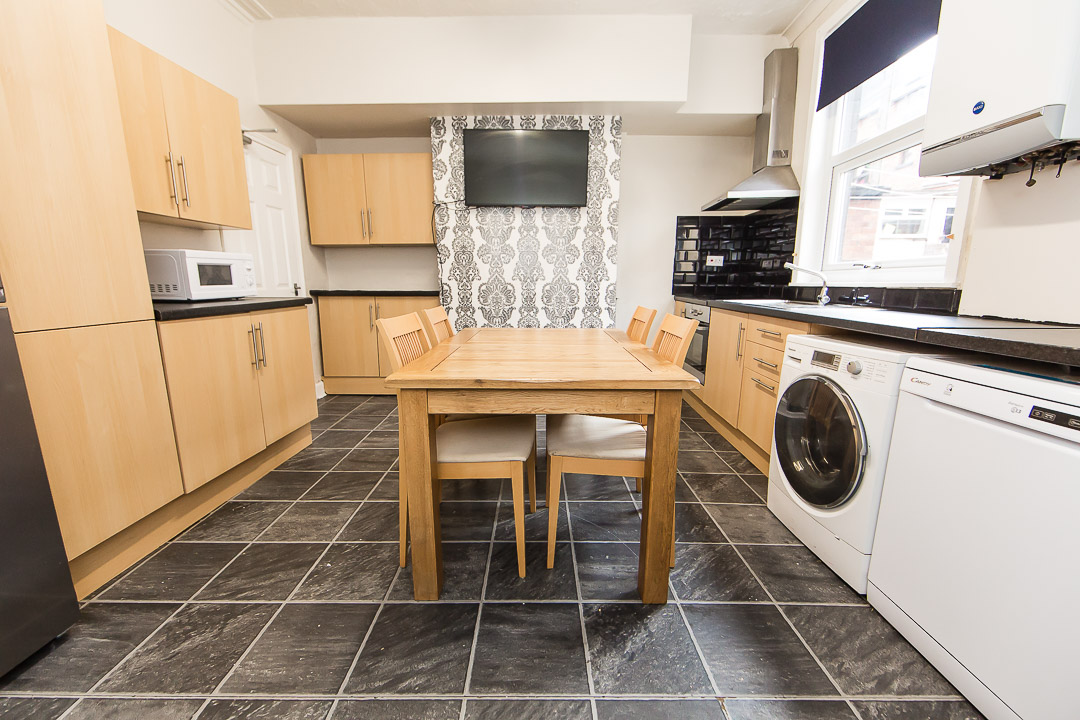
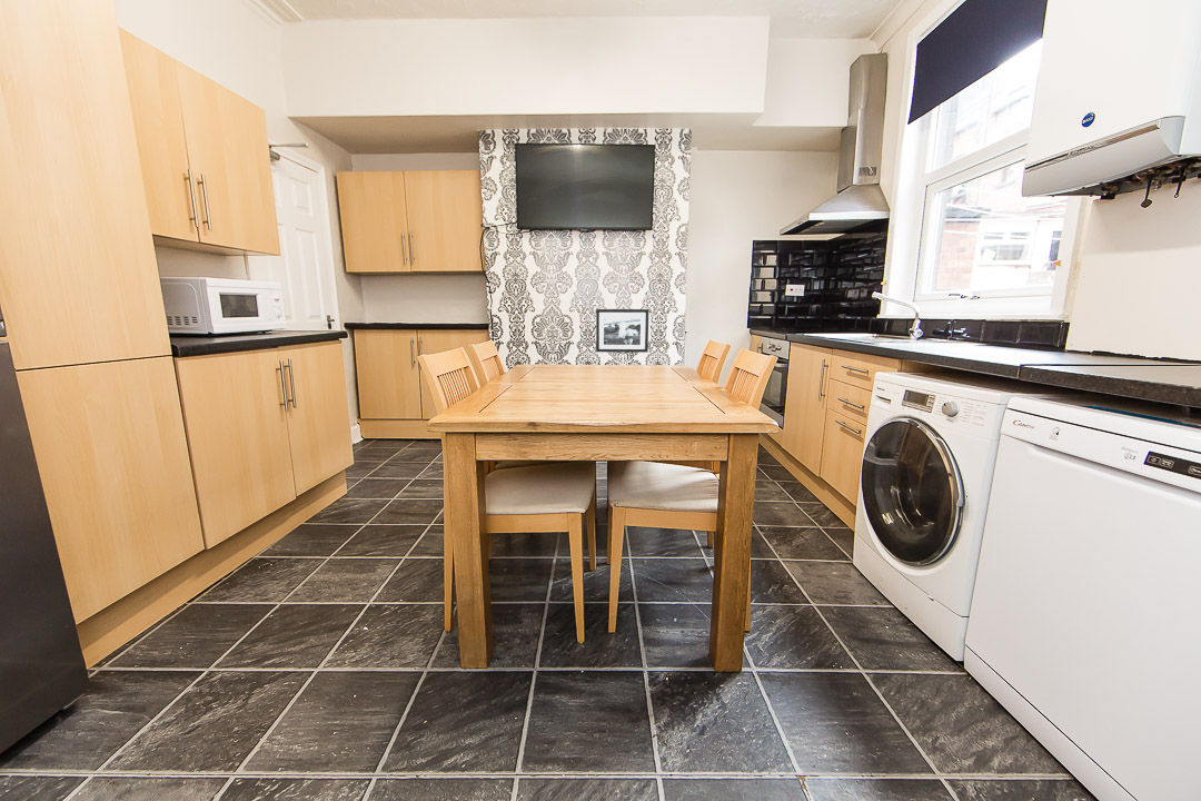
+ picture frame [595,308,649,354]
